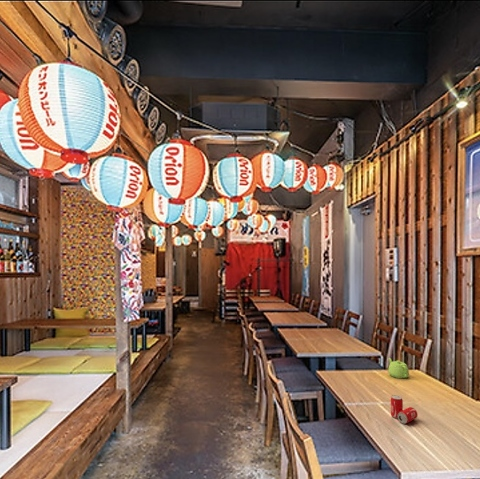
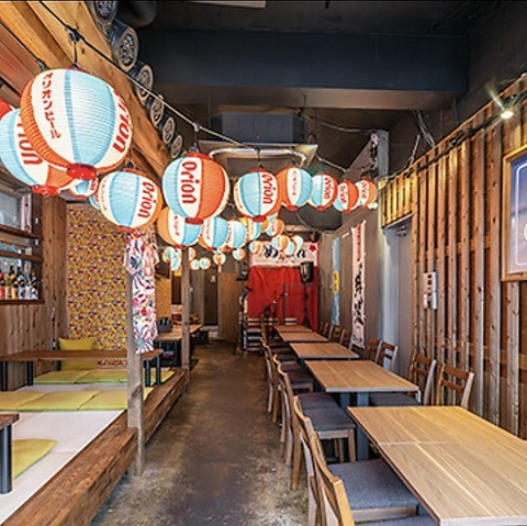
- soda can [390,394,419,425]
- teapot [387,357,410,379]
